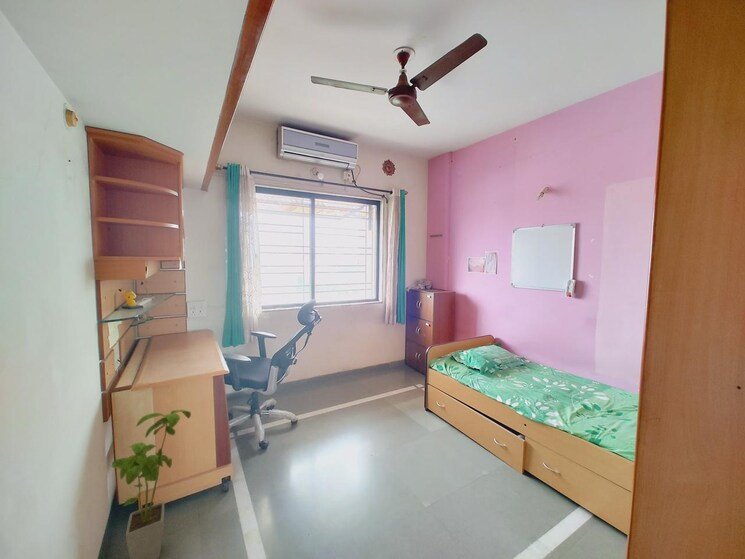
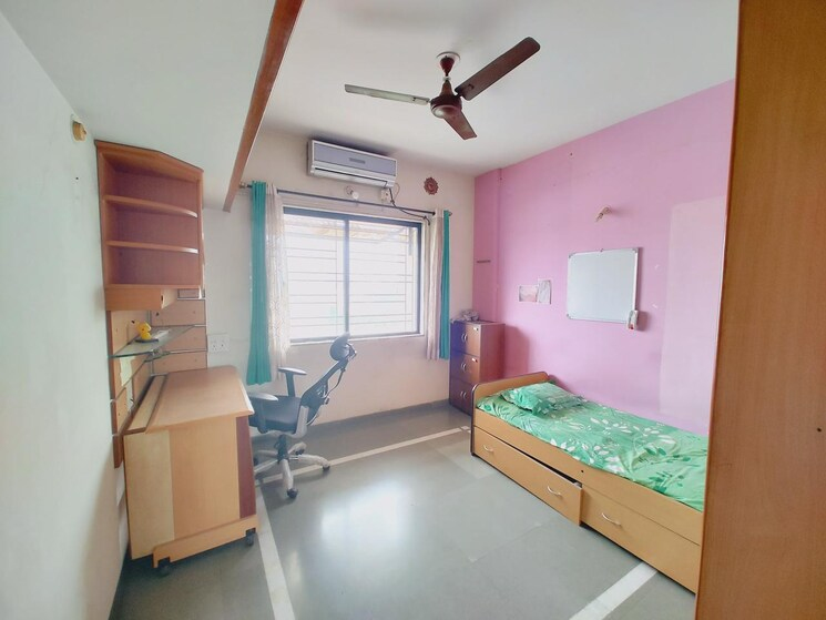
- house plant [111,409,192,559]
